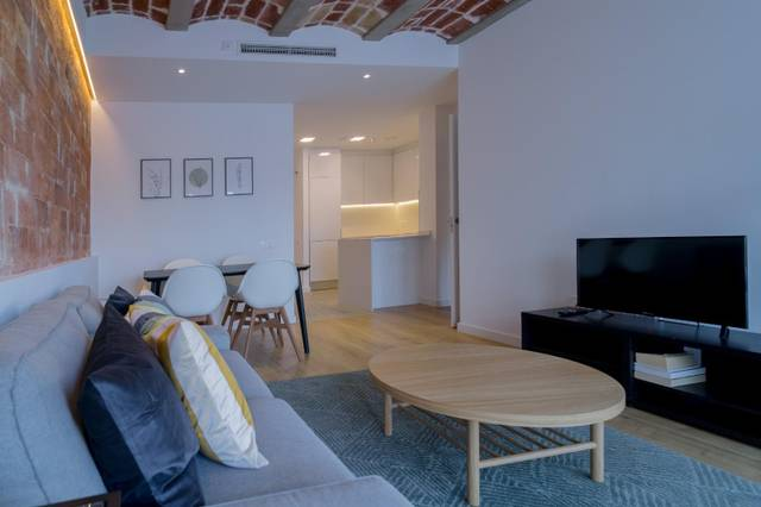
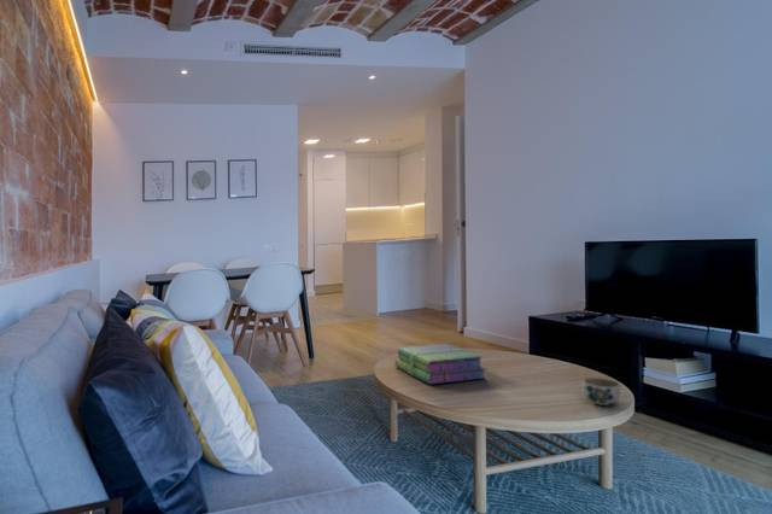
+ stack of books [393,343,487,385]
+ bowl [581,376,622,407]
